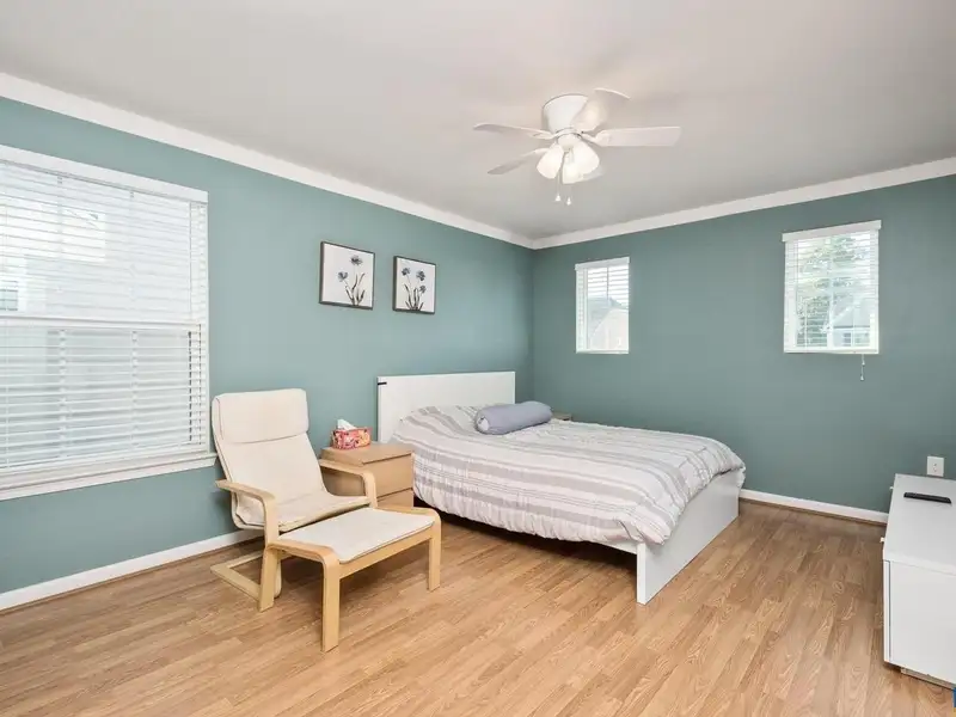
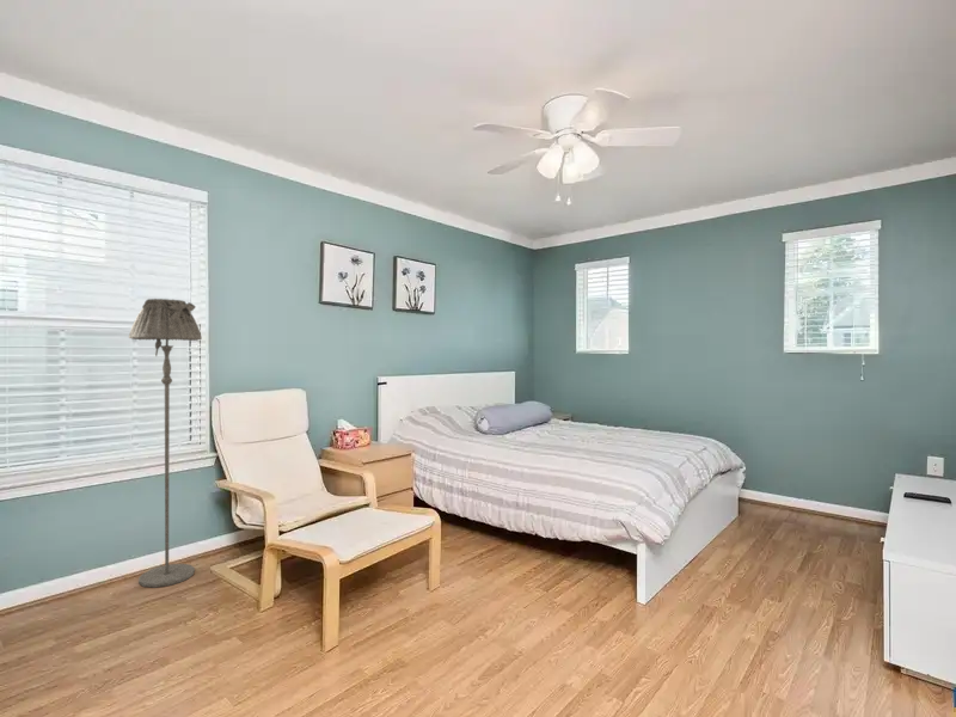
+ floor lamp [128,298,203,589]
